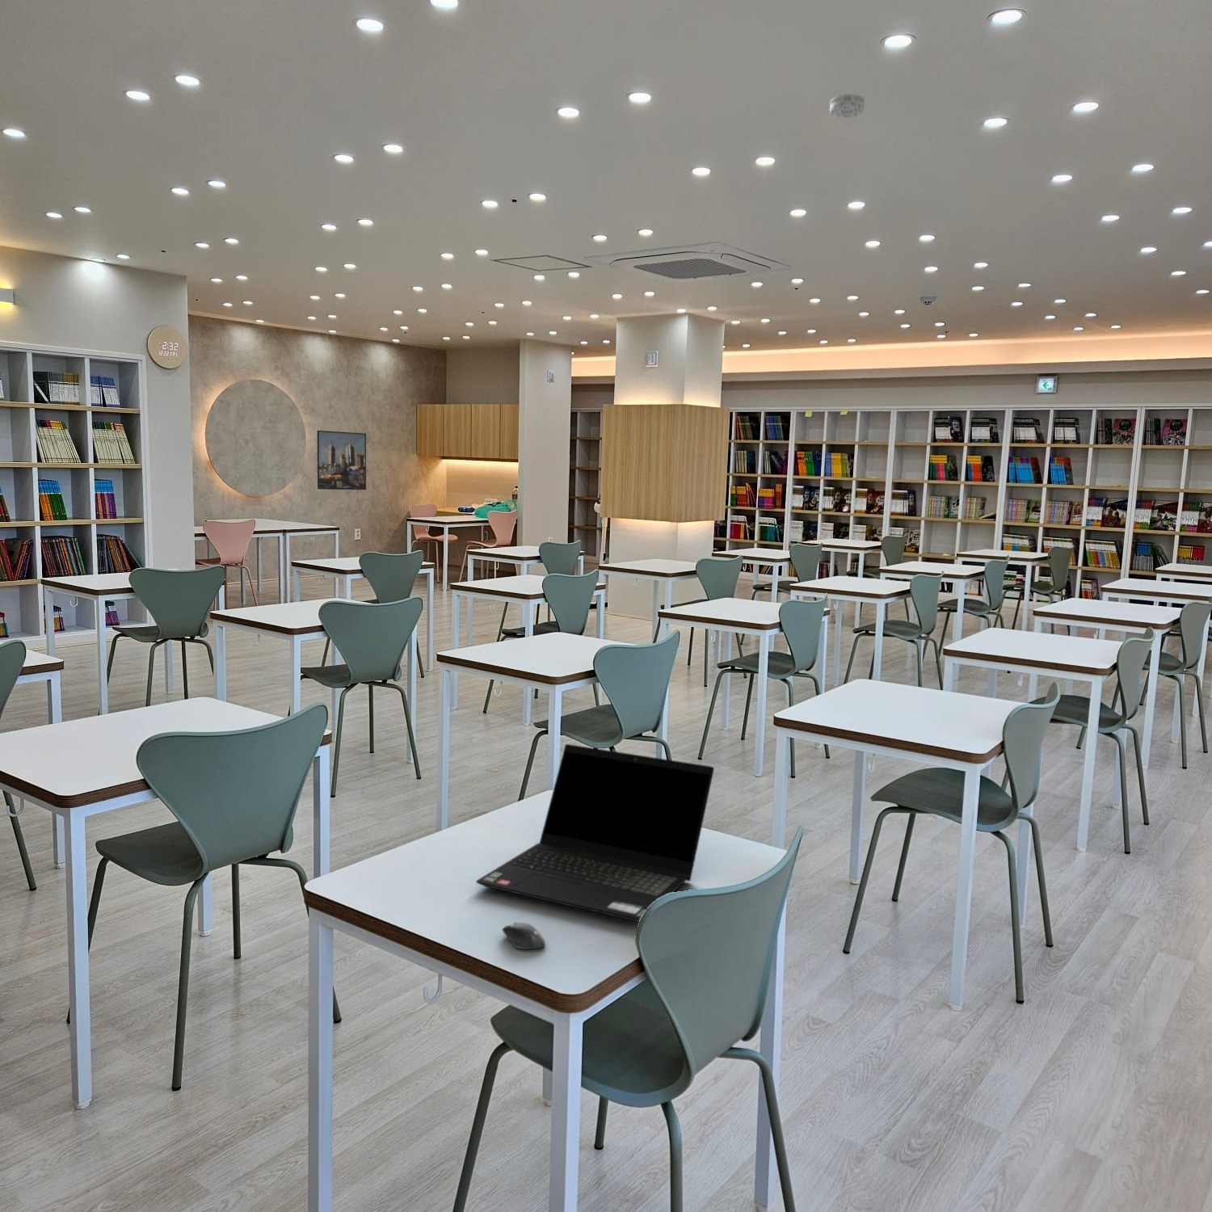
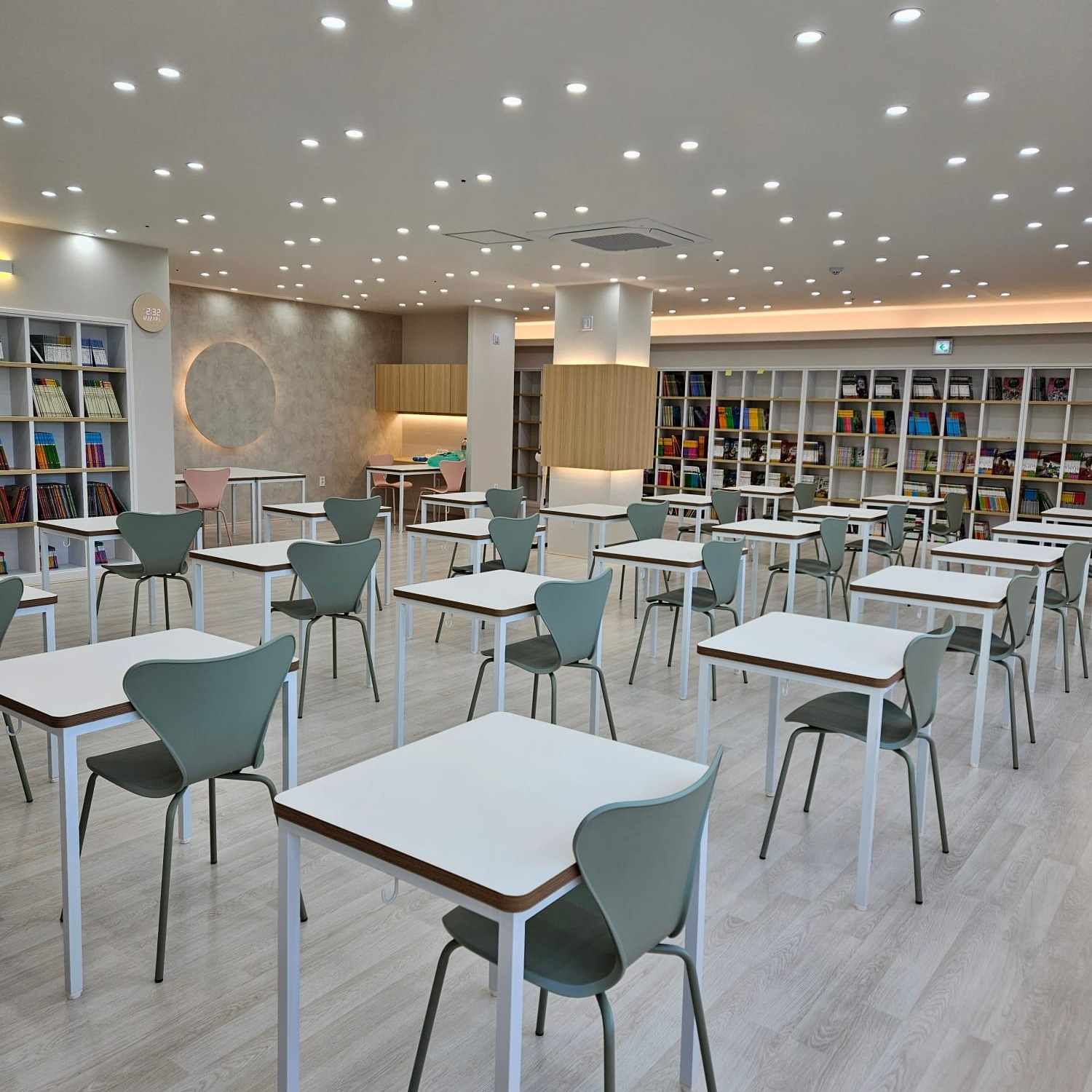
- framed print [316,430,367,491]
- smoke detector [829,93,866,119]
- laptop computer [475,744,715,922]
- computer mouse [501,921,546,949]
